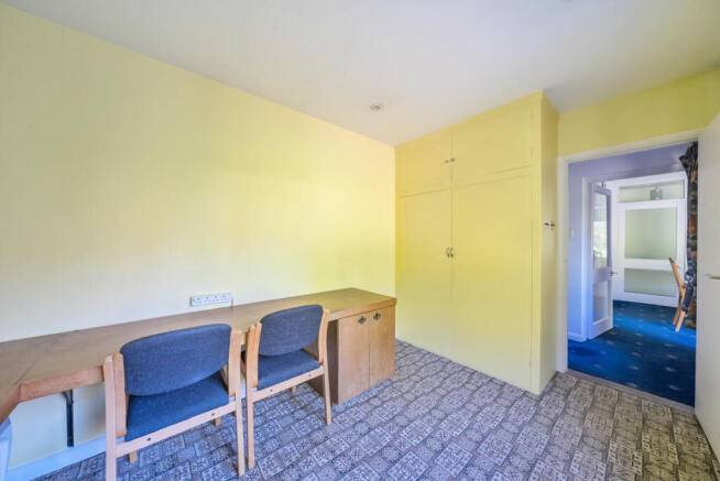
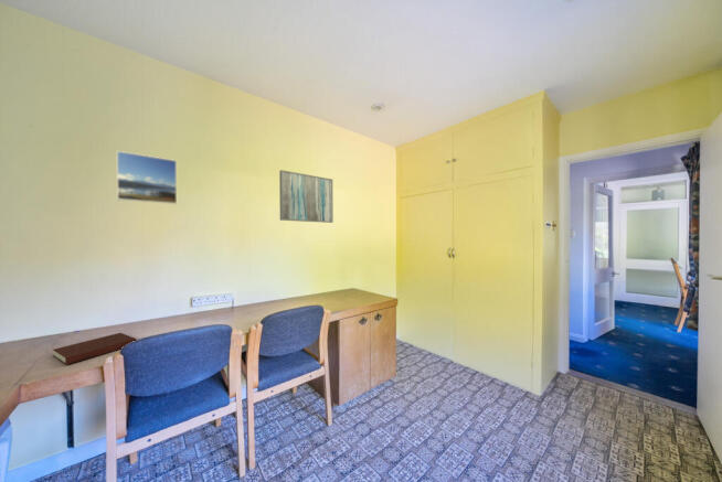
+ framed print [116,150,178,205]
+ notebook [52,332,137,365]
+ wall art [278,169,335,224]
